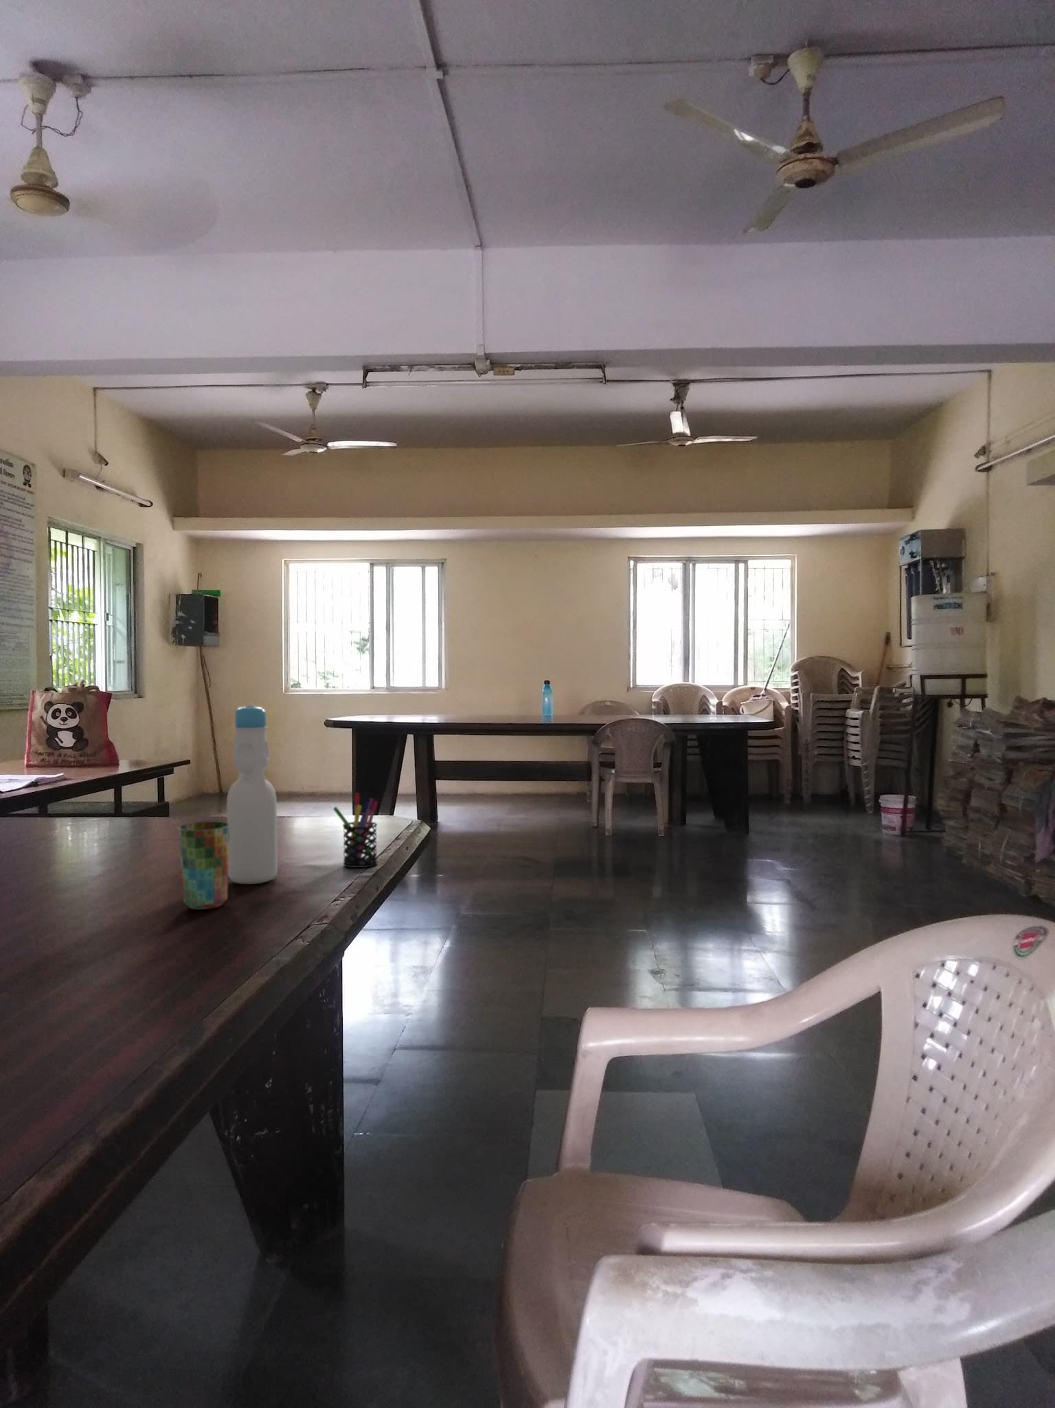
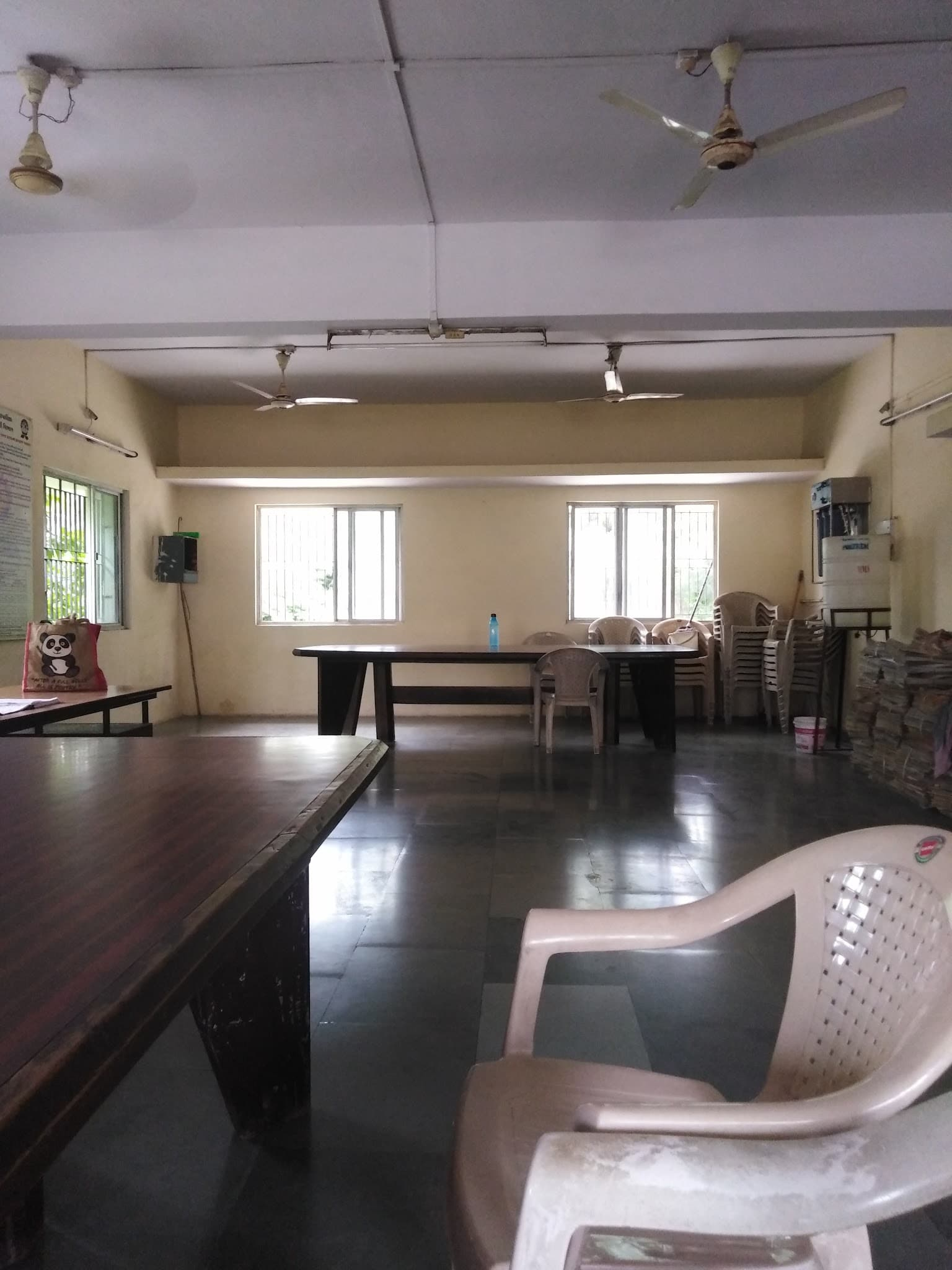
- cup [178,820,229,910]
- pen holder [332,792,379,868]
- bottle [226,703,278,885]
